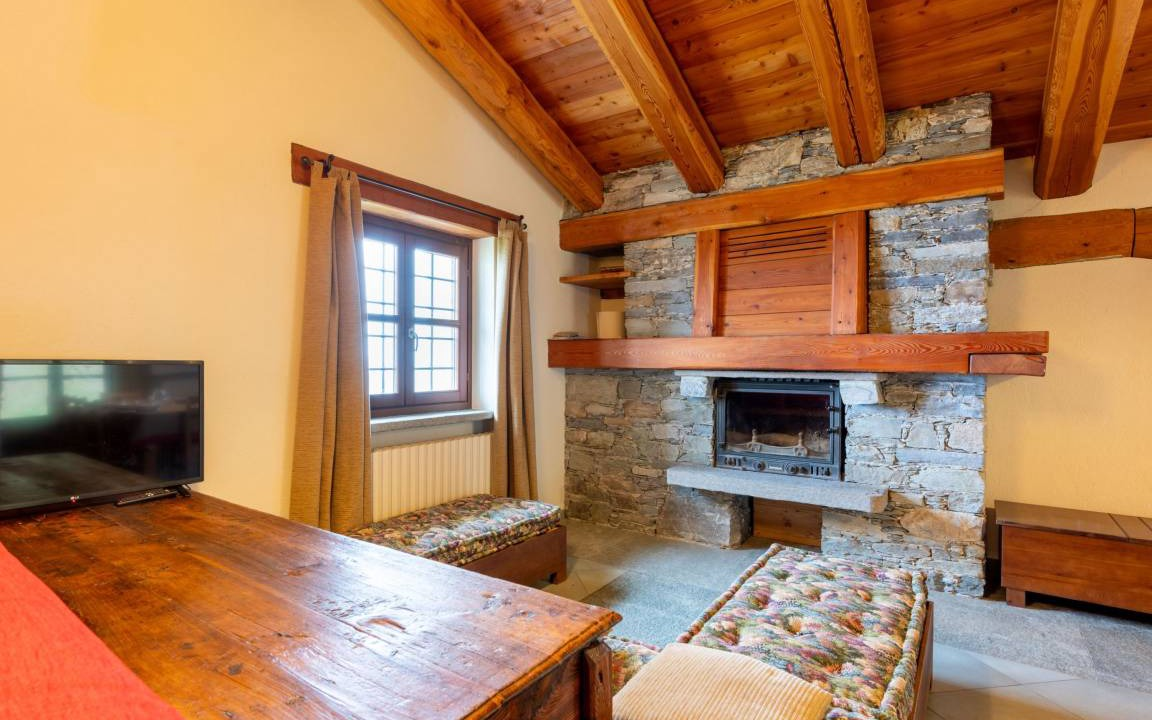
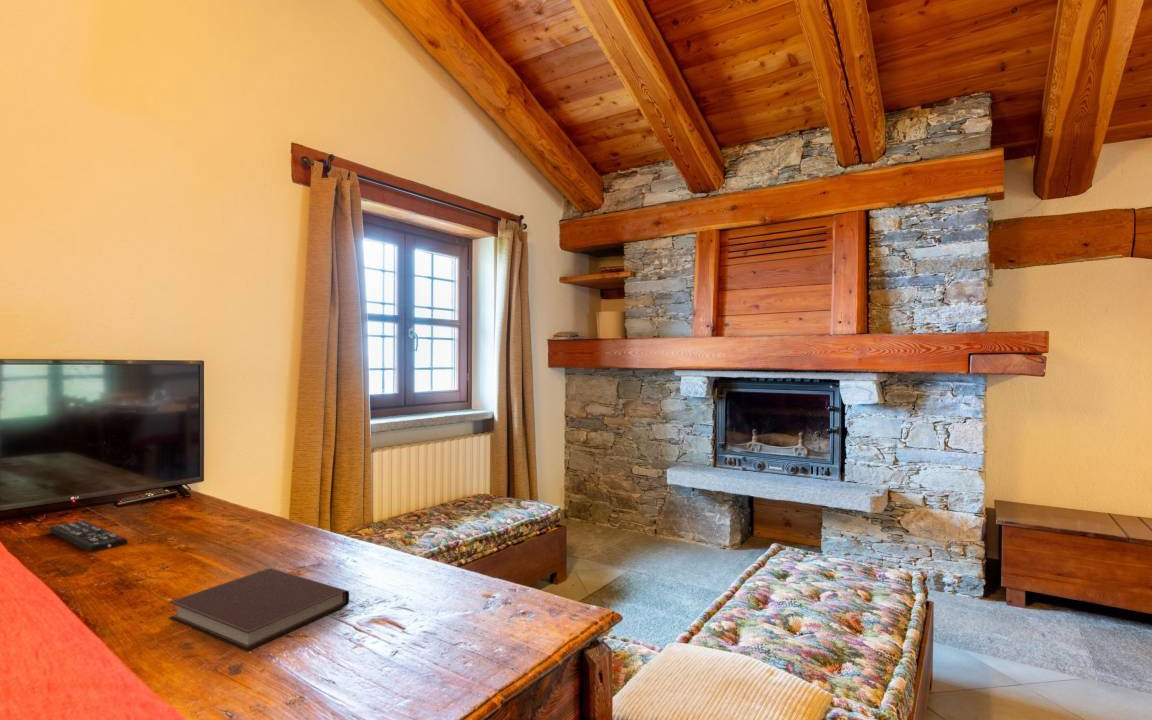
+ notebook [168,567,350,652]
+ remote control [49,519,128,553]
